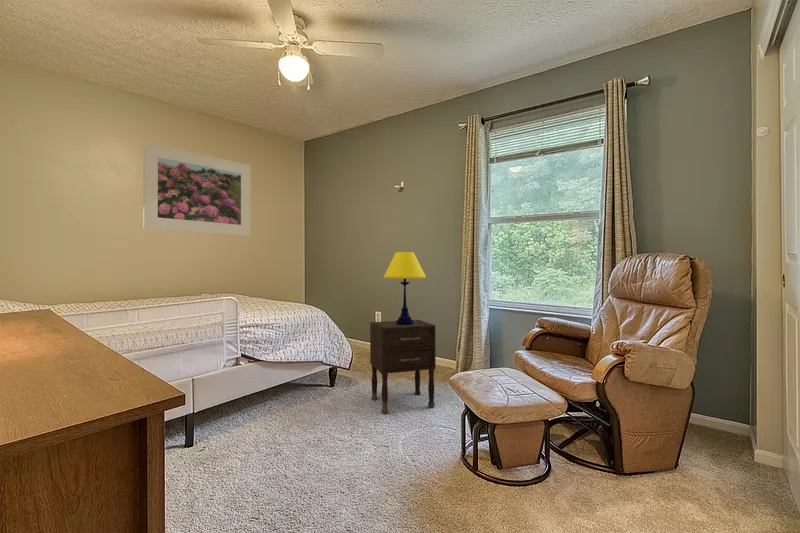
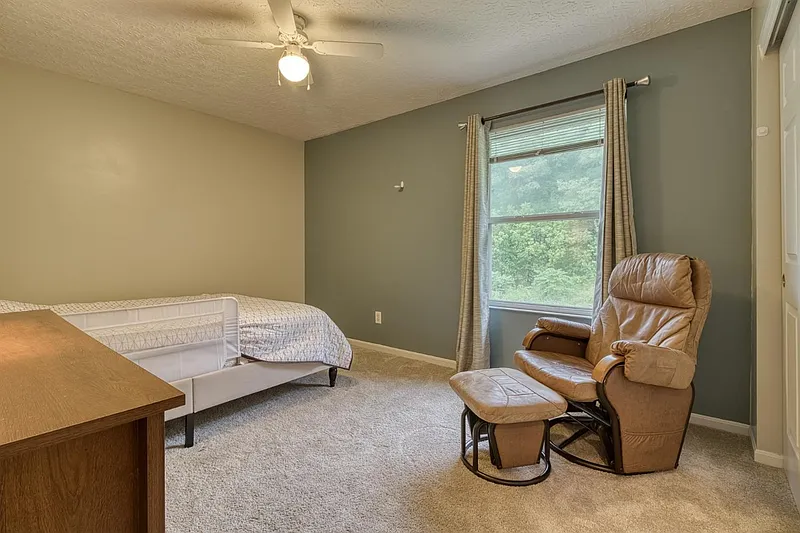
- nightstand [369,319,437,414]
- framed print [142,141,252,237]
- table lamp [383,251,427,325]
